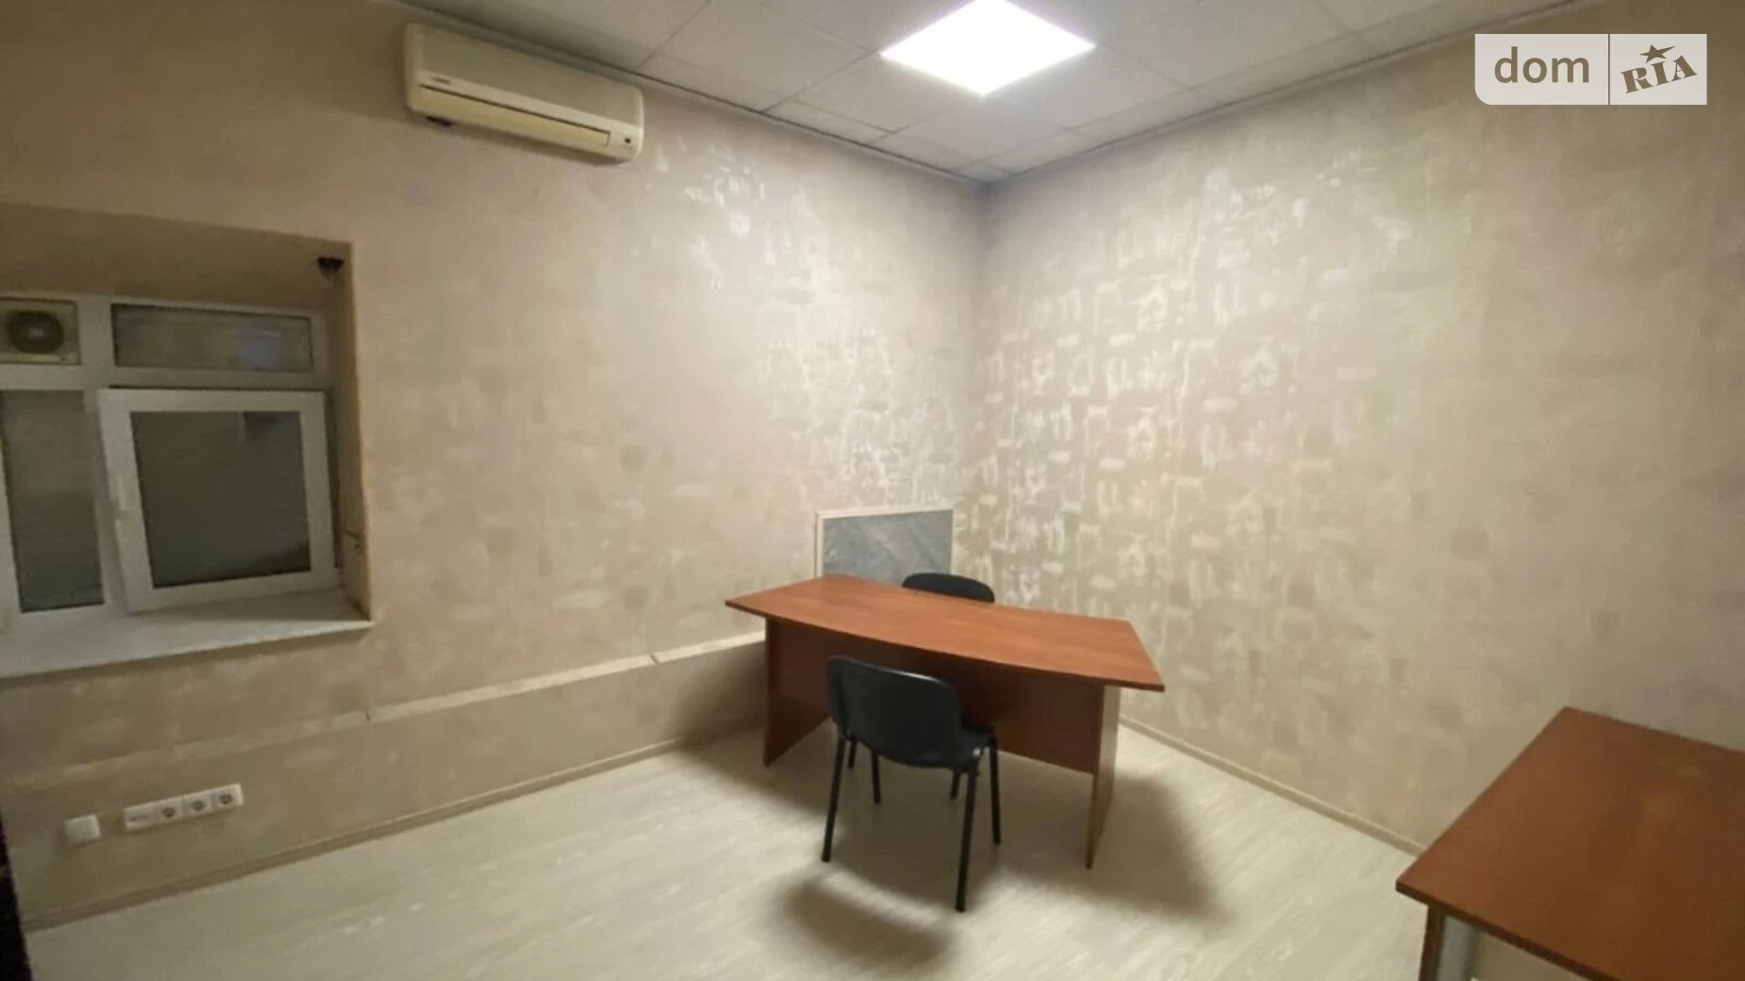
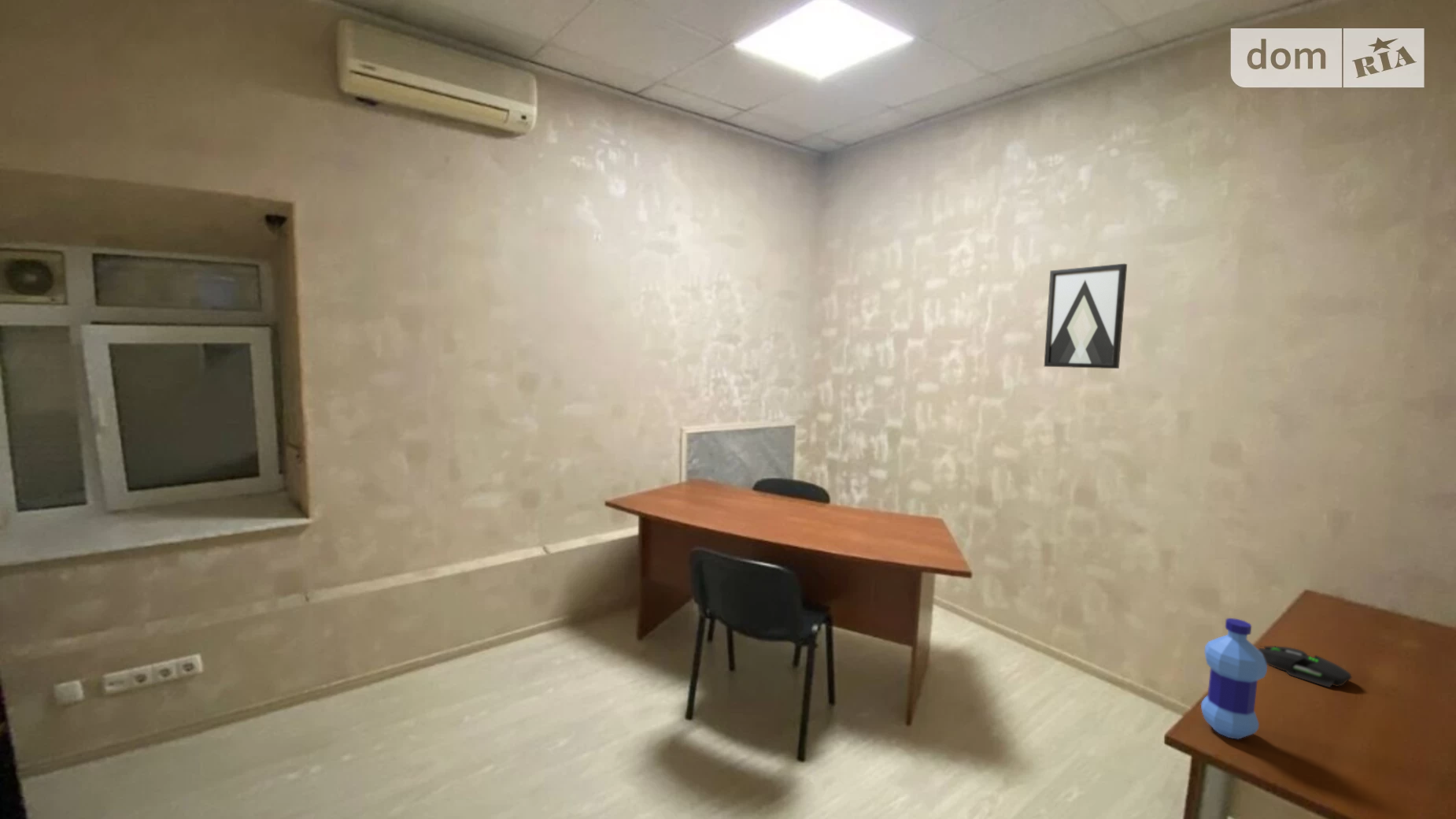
+ wall art [1043,263,1128,369]
+ water bottle [1200,617,1268,740]
+ mouse [1258,646,1352,688]
